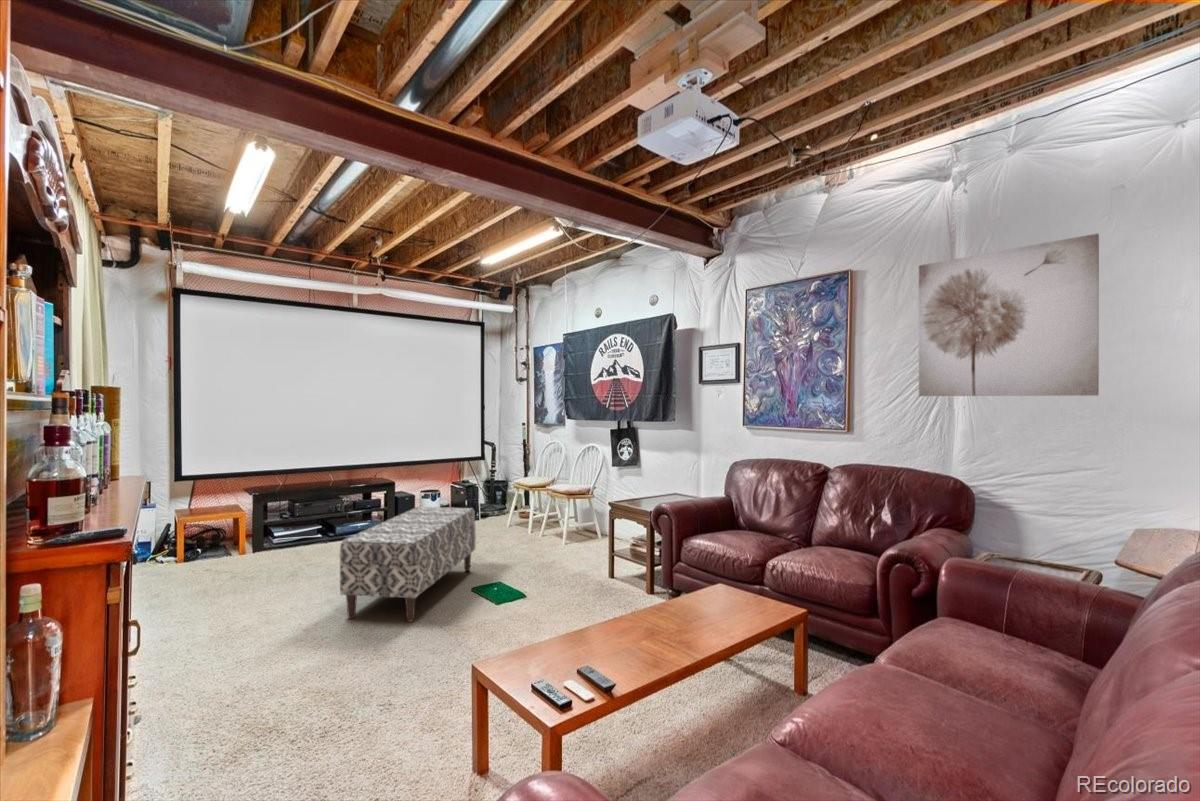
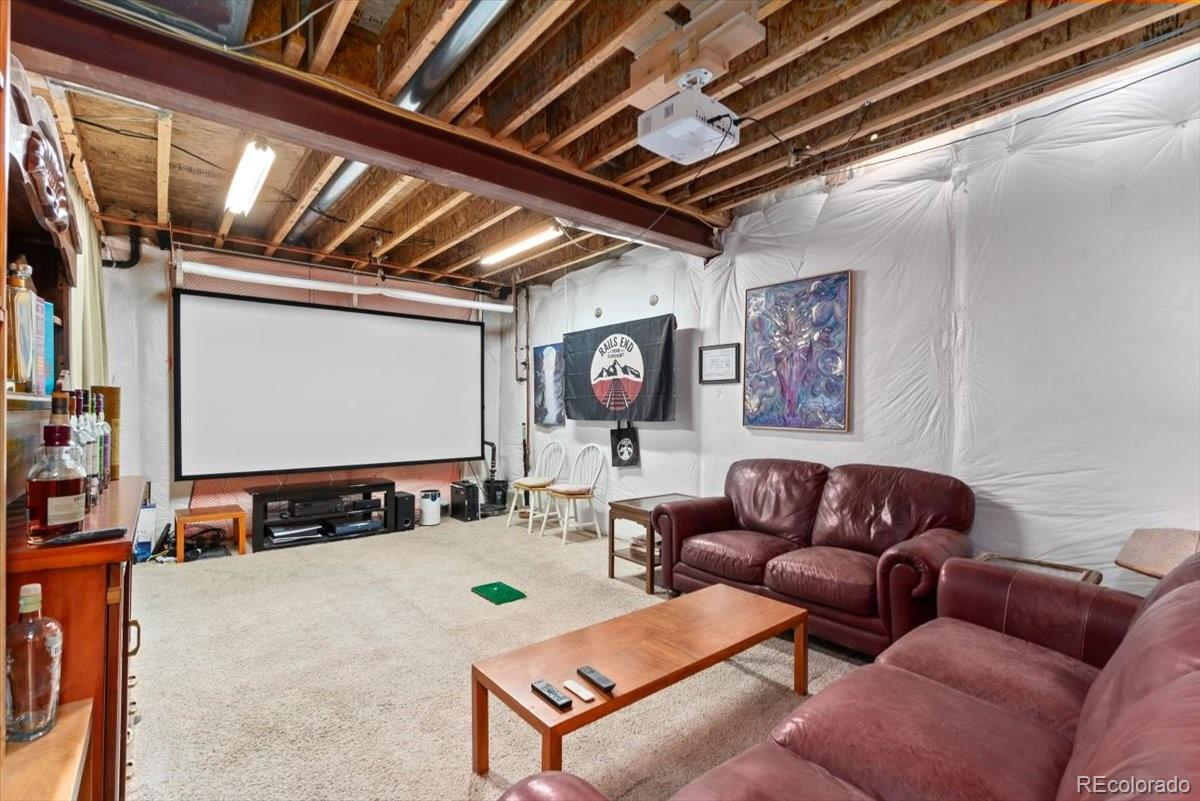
- bench [339,506,477,623]
- wall art [918,232,1100,397]
